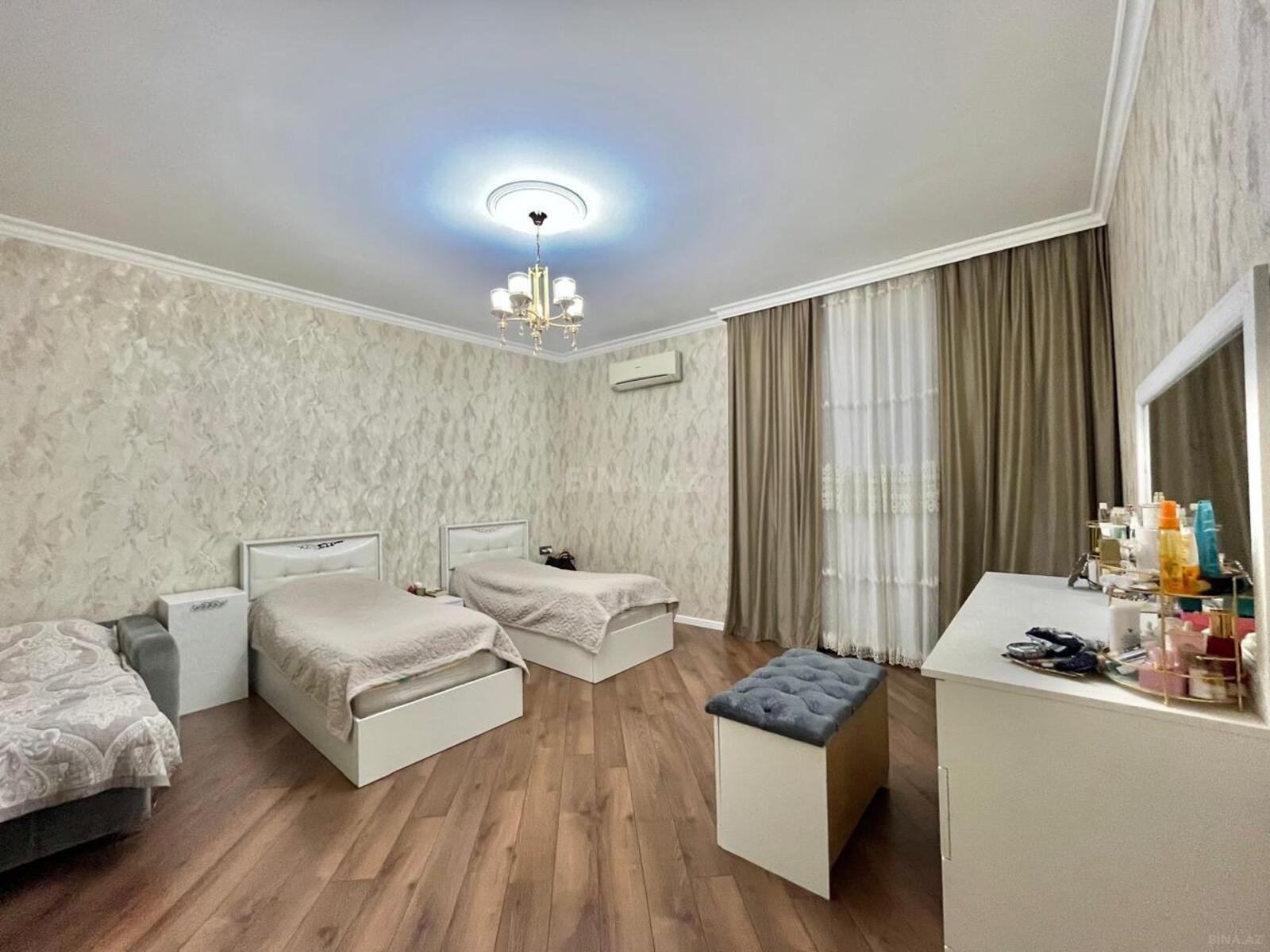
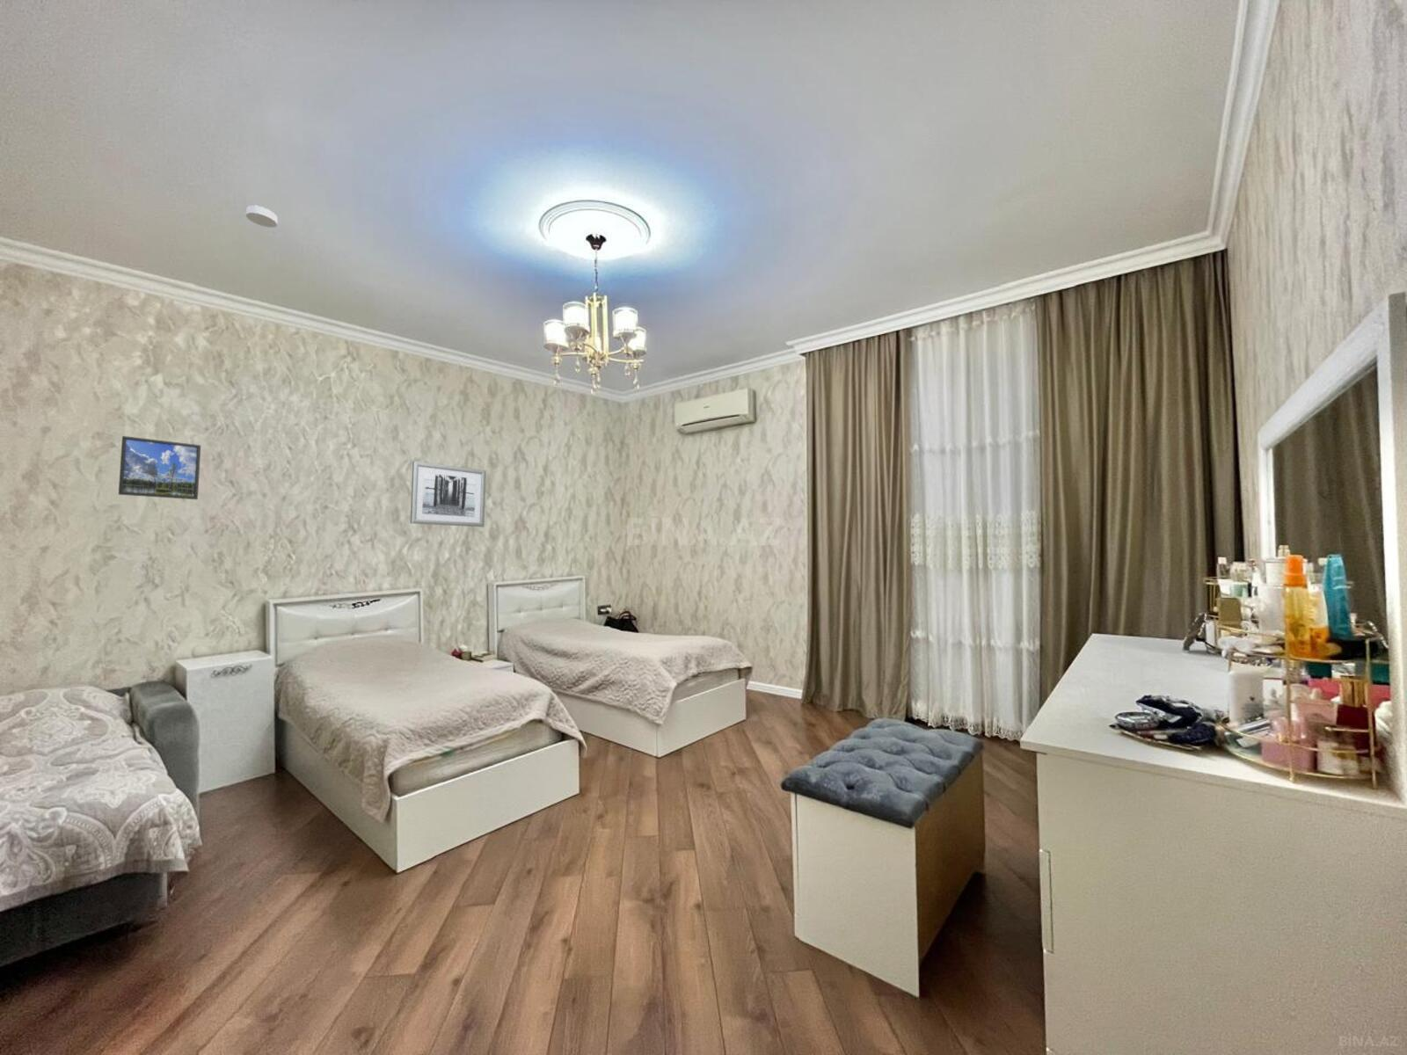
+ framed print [117,436,202,500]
+ smoke detector [245,205,279,228]
+ wall art [410,461,487,528]
